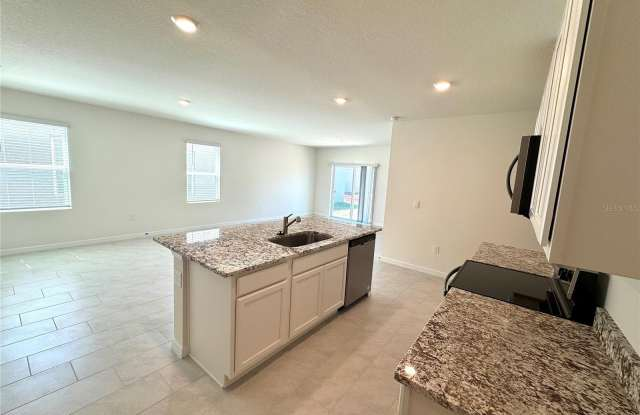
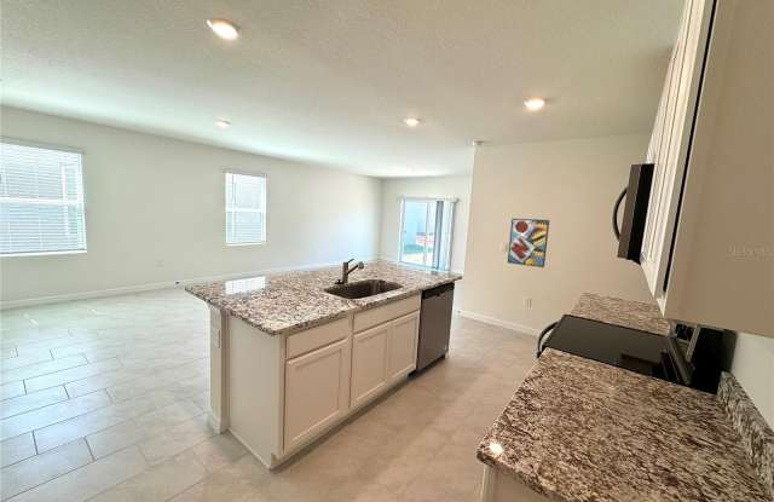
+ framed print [507,218,550,269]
